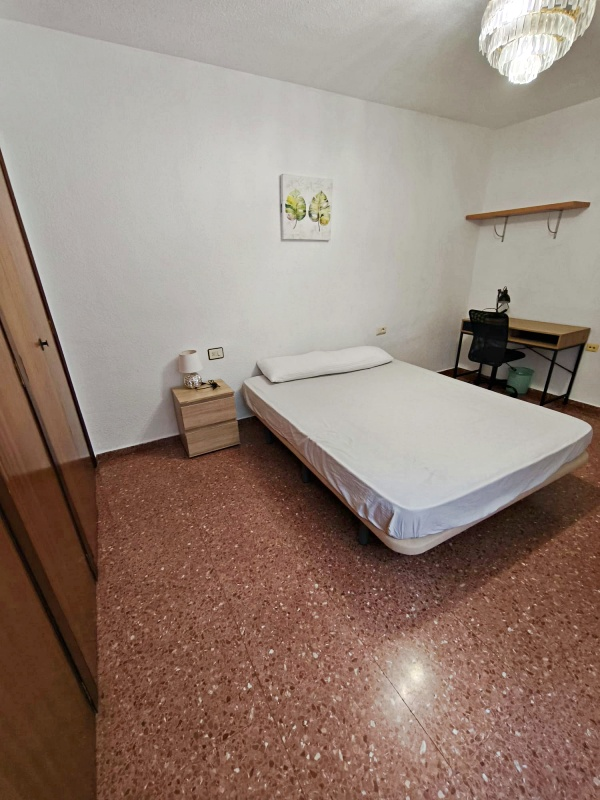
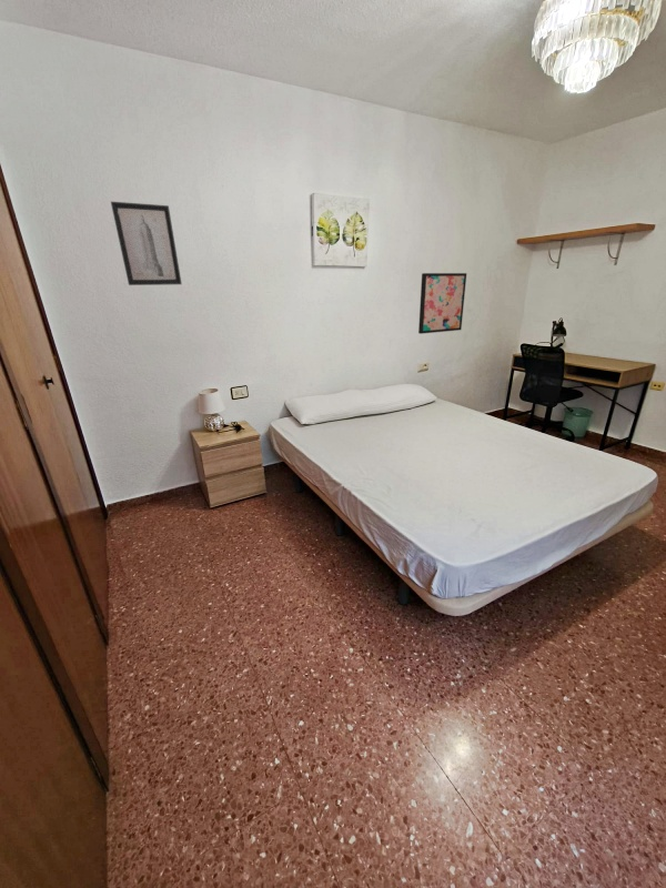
+ wall art [417,272,467,335]
+ wall art [110,201,183,286]
